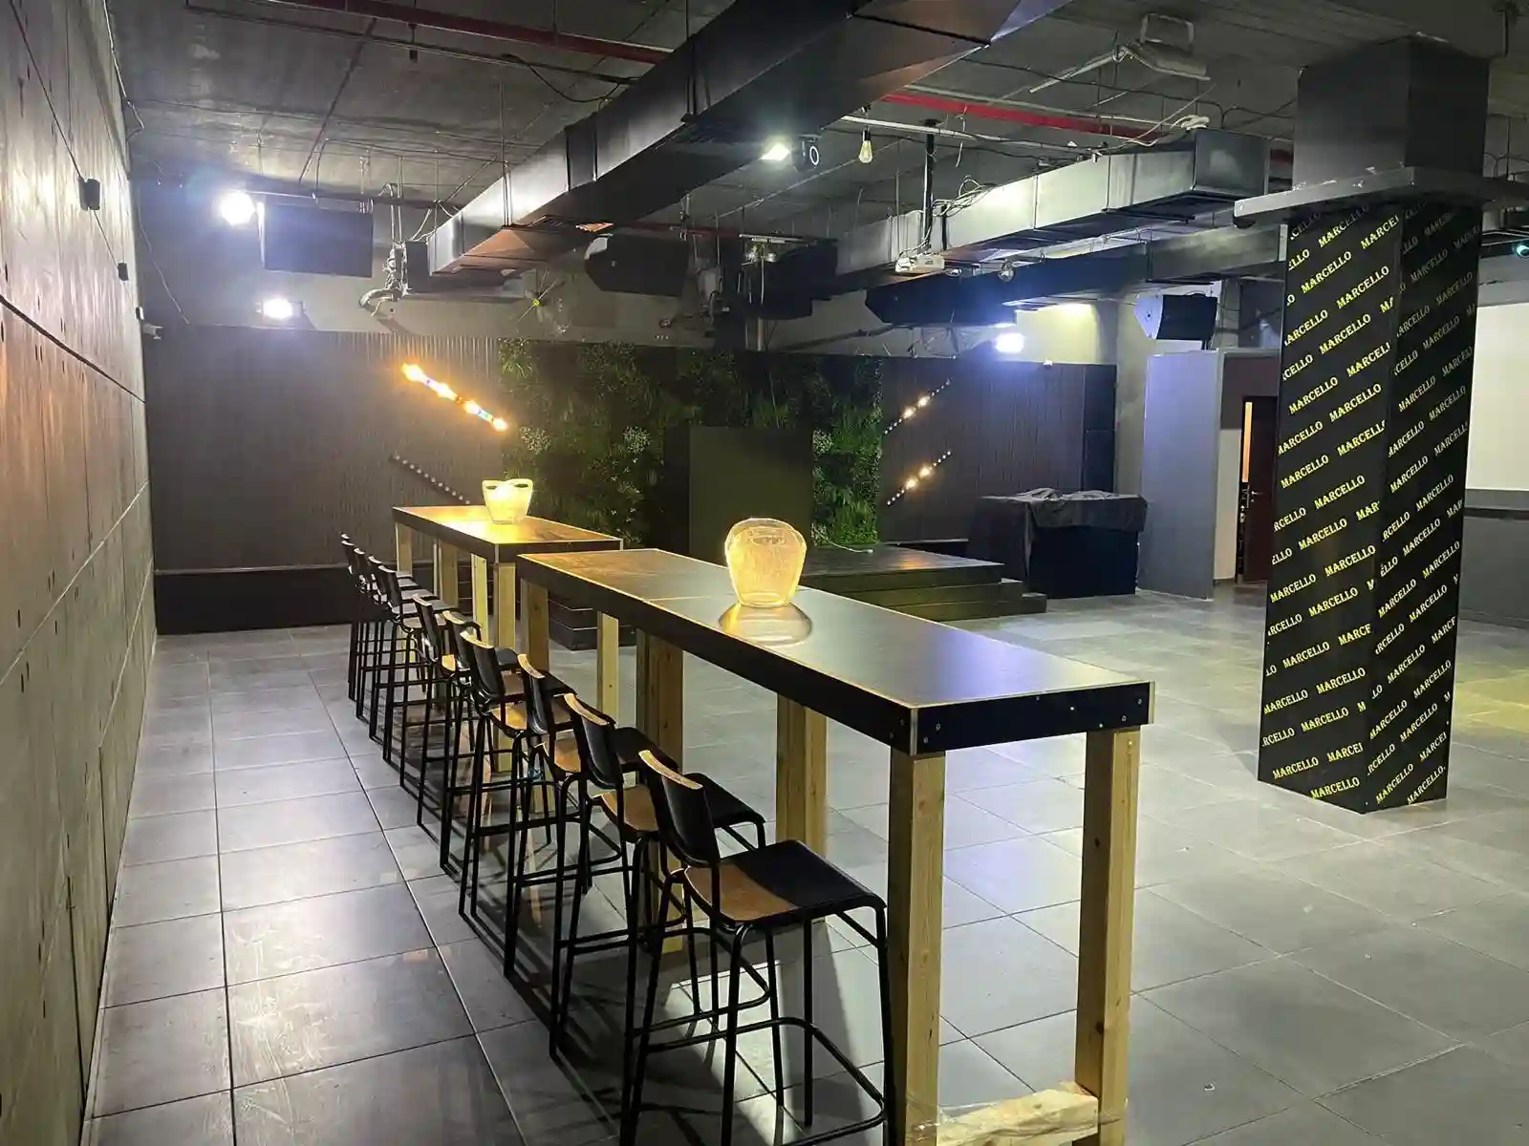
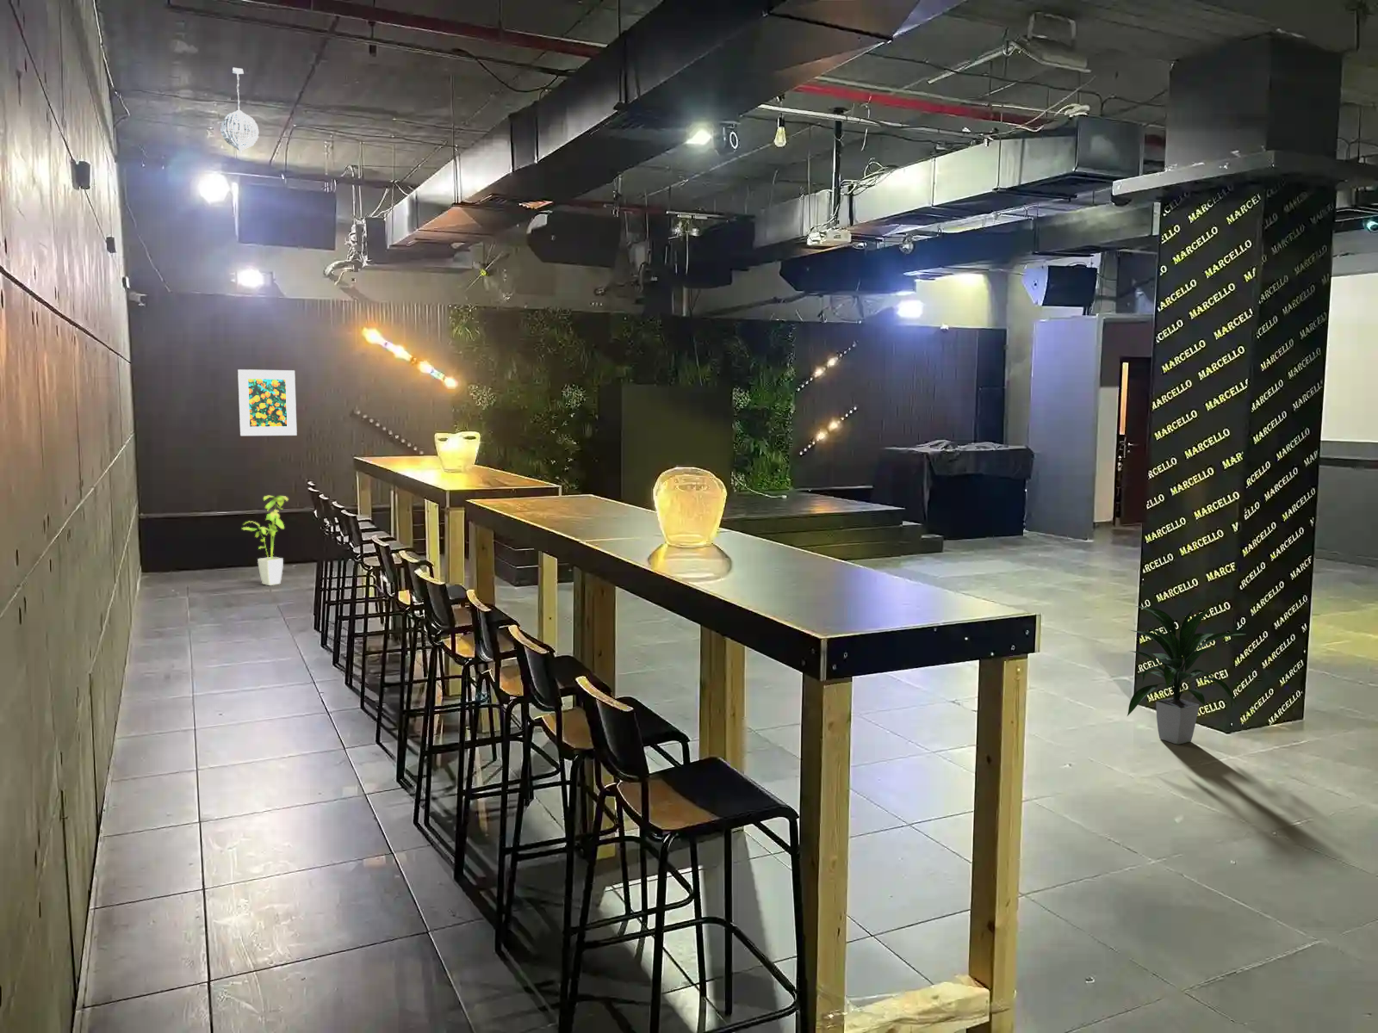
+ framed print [237,369,298,436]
+ house plant [241,495,290,586]
+ pendant light [219,67,259,155]
+ indoor plant [1126,601,1246,745]
